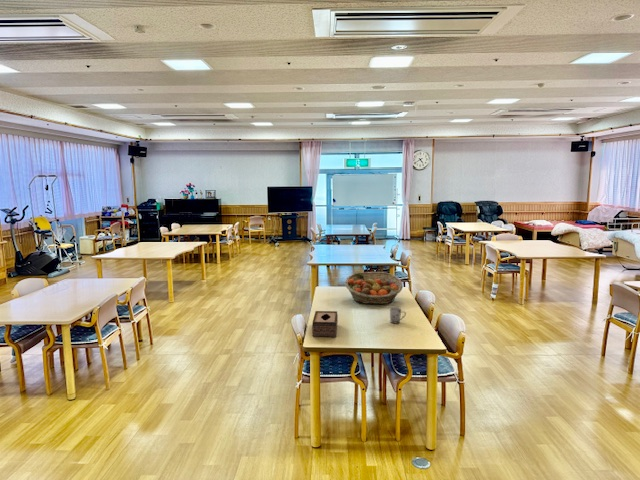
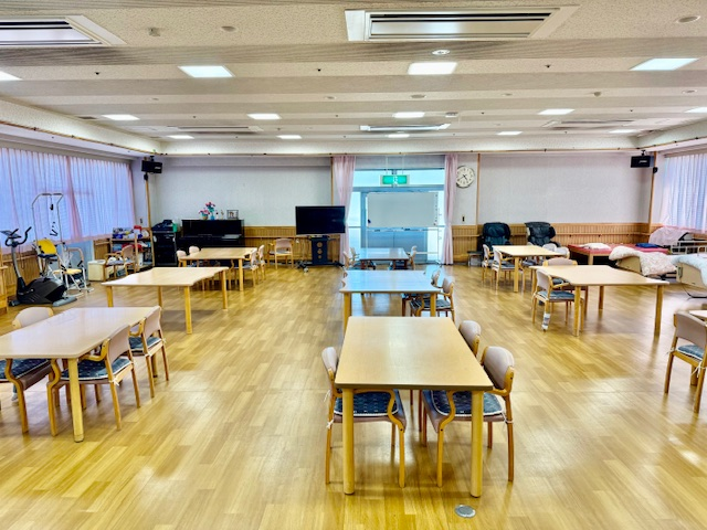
- cup [388,306,407,324]
- fruit basket [344,271,404,305]
- tissue box [311,310,339,338]
